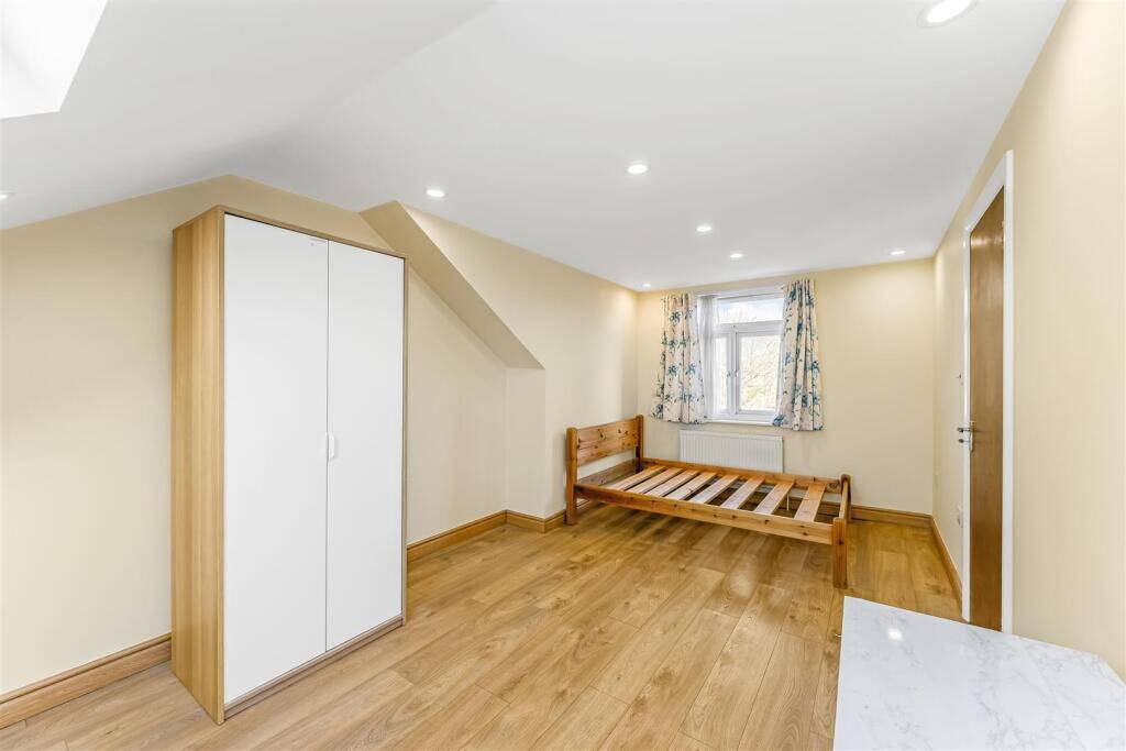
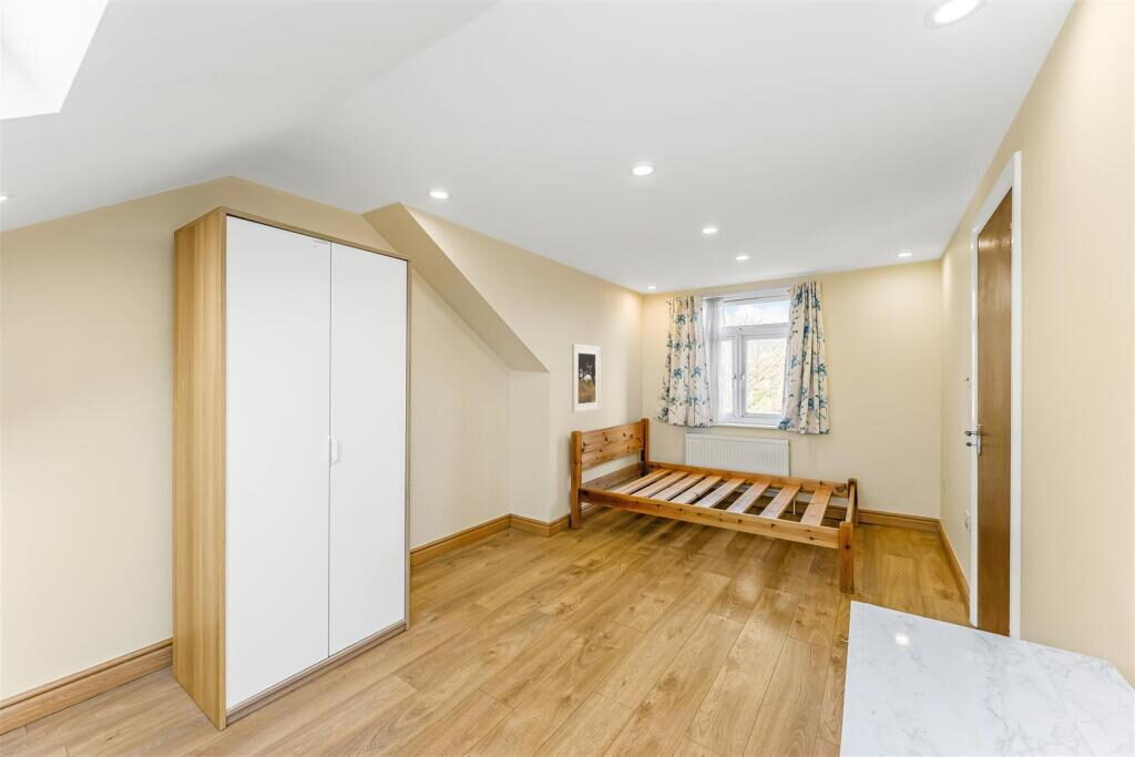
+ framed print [571,344,602,413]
